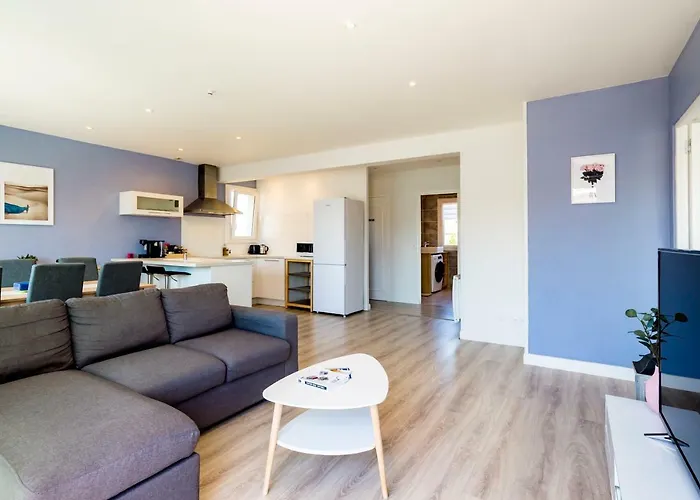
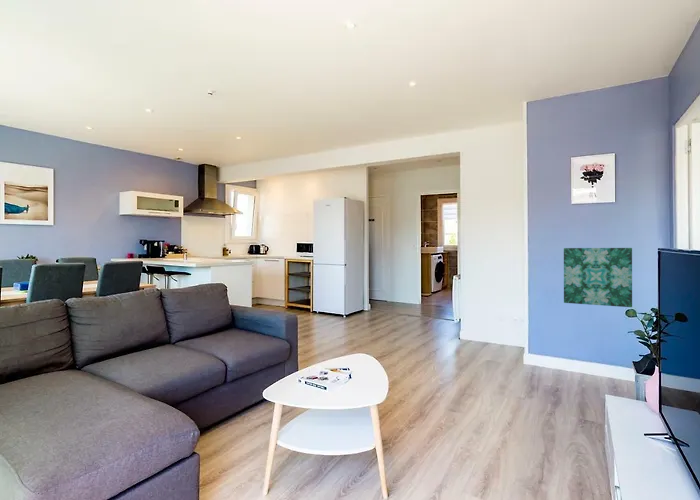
+ wall art [563,247,633,308]
